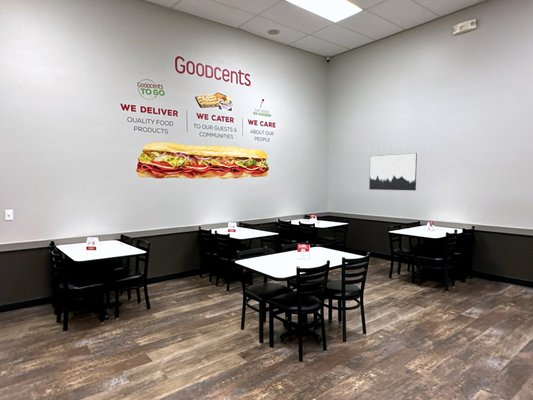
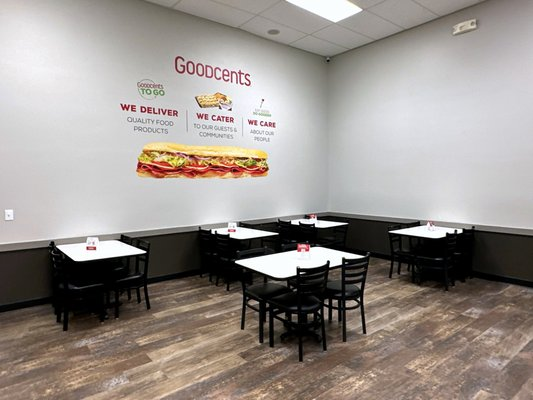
- wall art [368,152,418,191]
